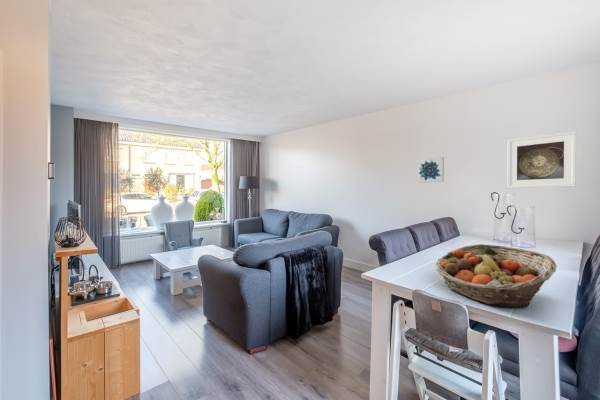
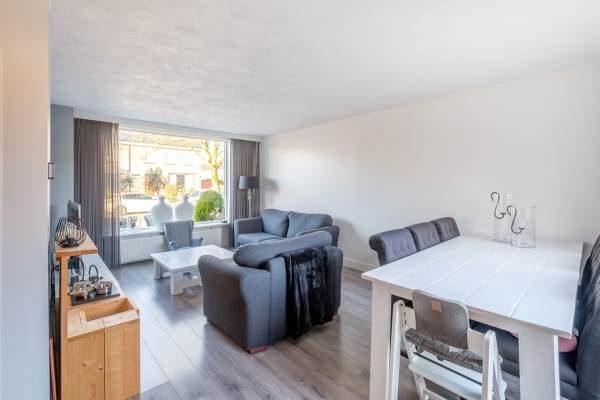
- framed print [506,130,577,189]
- wall art [417,156,445,184]
- fruit basket [434,243,558,308]
